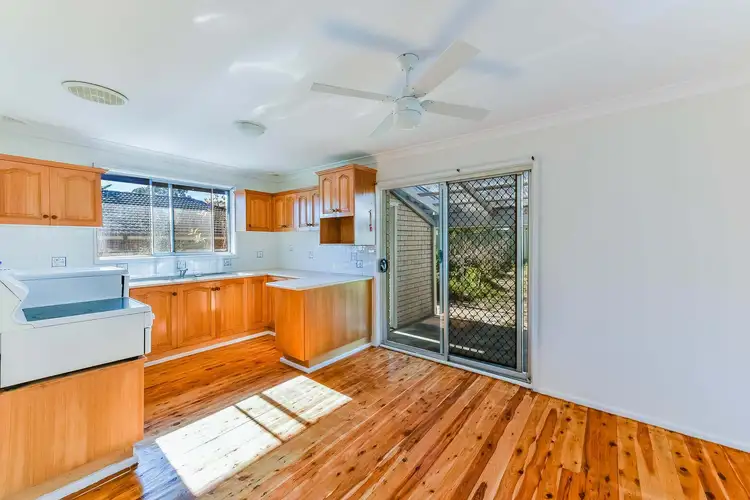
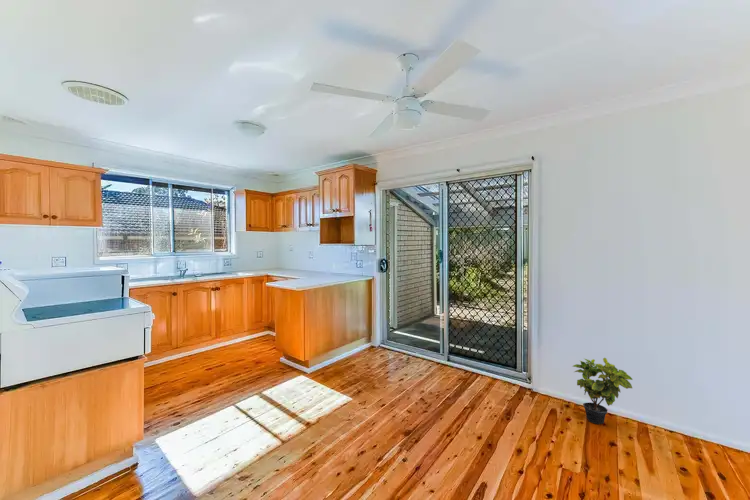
+ potted plant [572,357,634,425]
